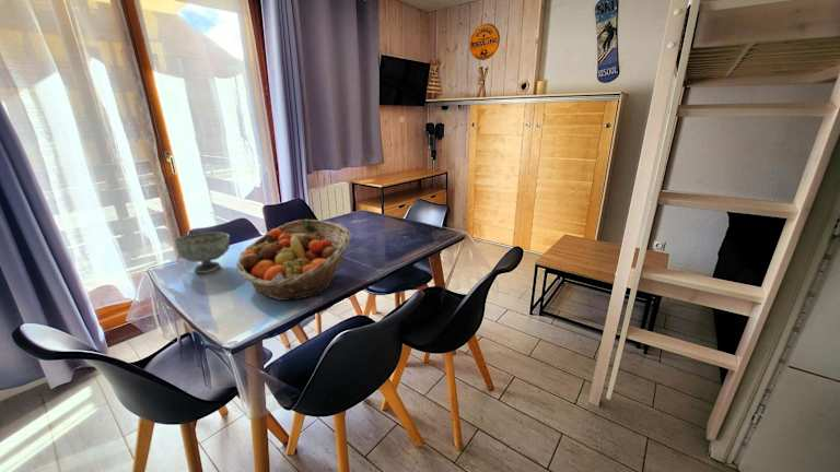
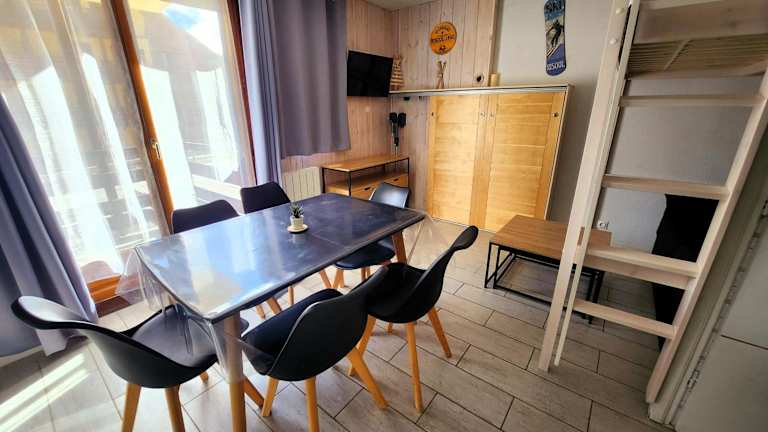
- bowl [174,231,231,274]
- fruit basket [235,219,352,302]
